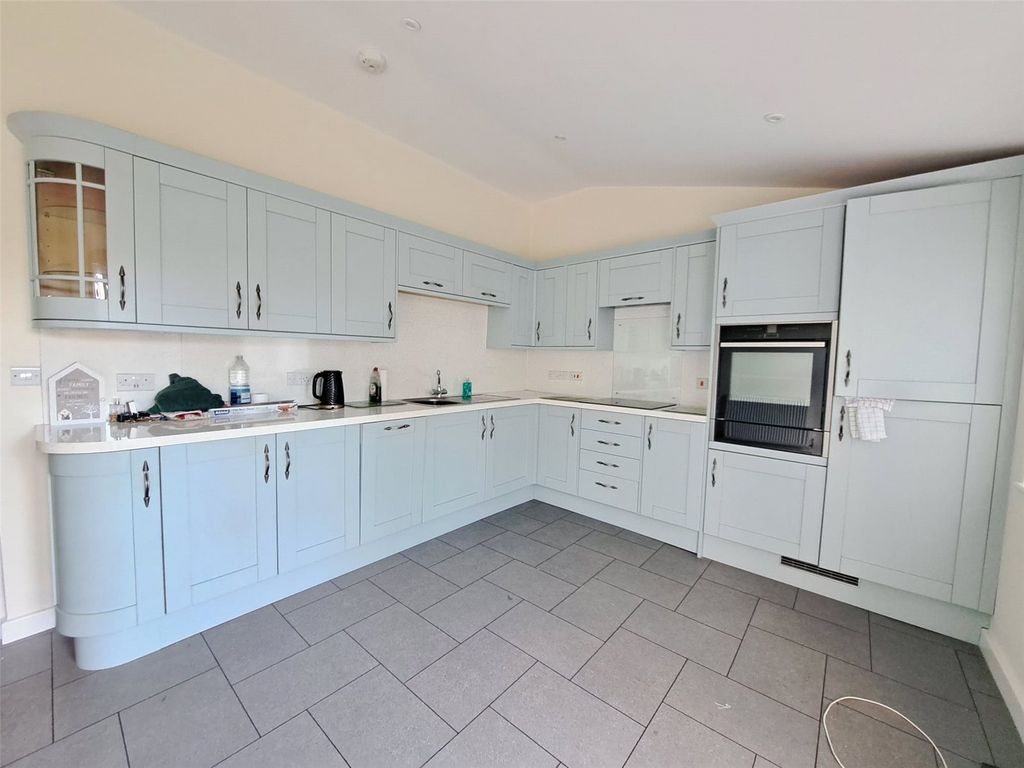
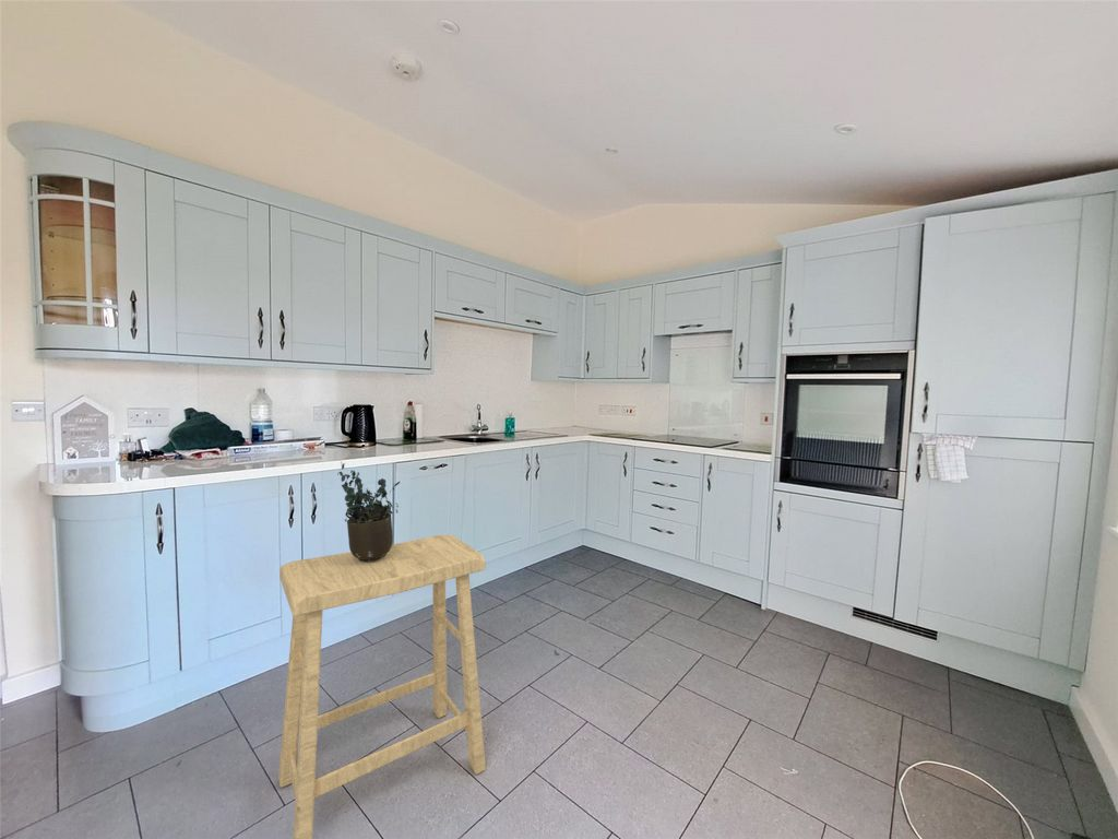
+ potted plant [336,460,401,562]
+ stool [277,533,487,839]
